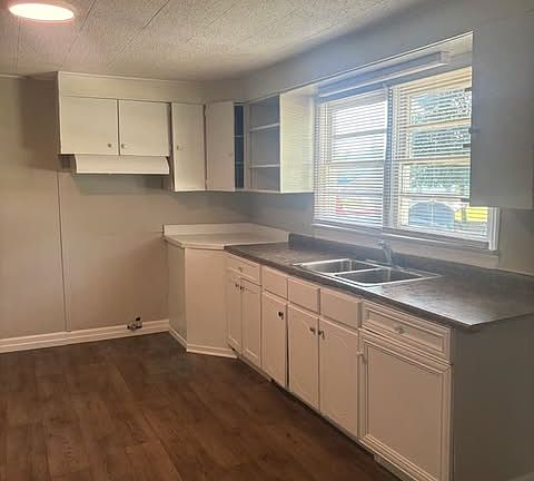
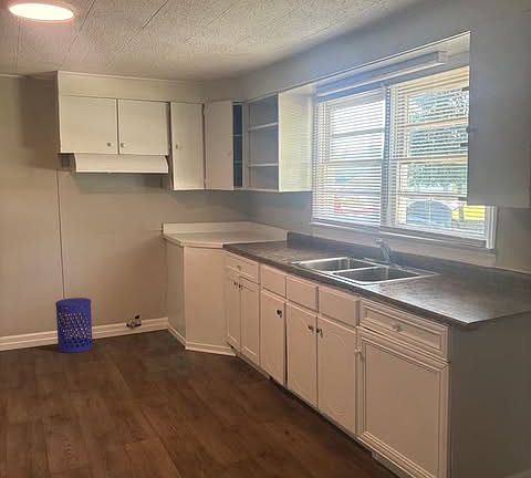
+ waste bin [54,297,94,354]
